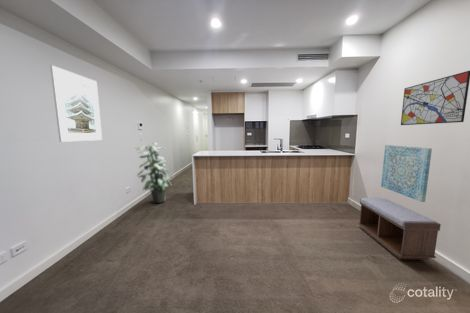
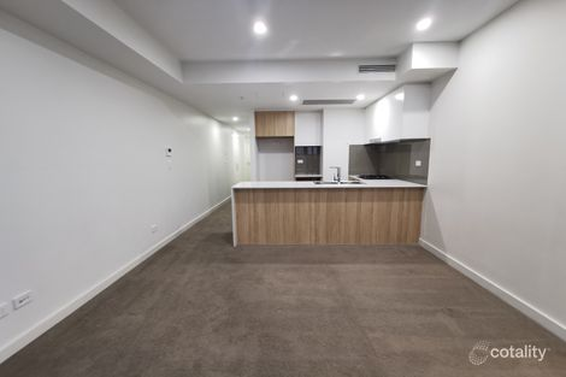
- bench [357,197,442,261]
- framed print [49,64,103,143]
- indoor plant [134,142,174,204]
- wall art [380,144,433,203]
- wall art [400,70,470,126]
